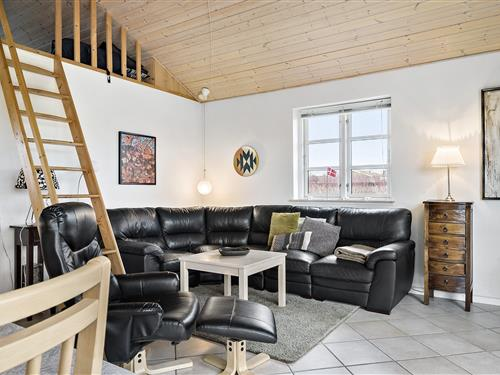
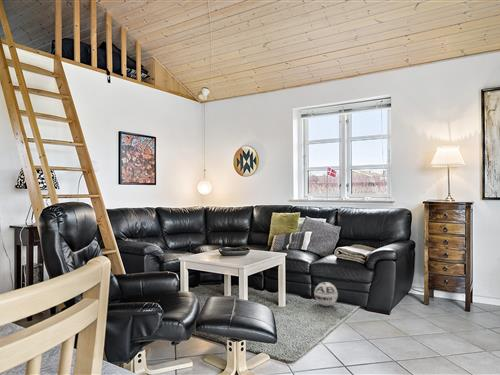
+ ball [313,281,339,307]
